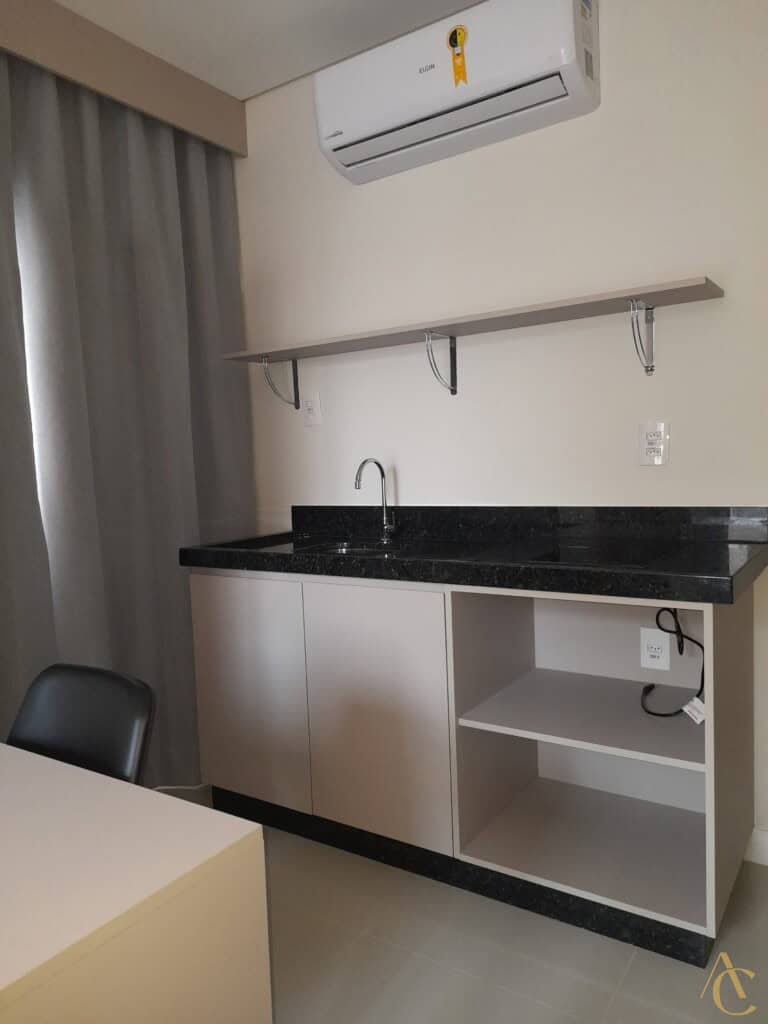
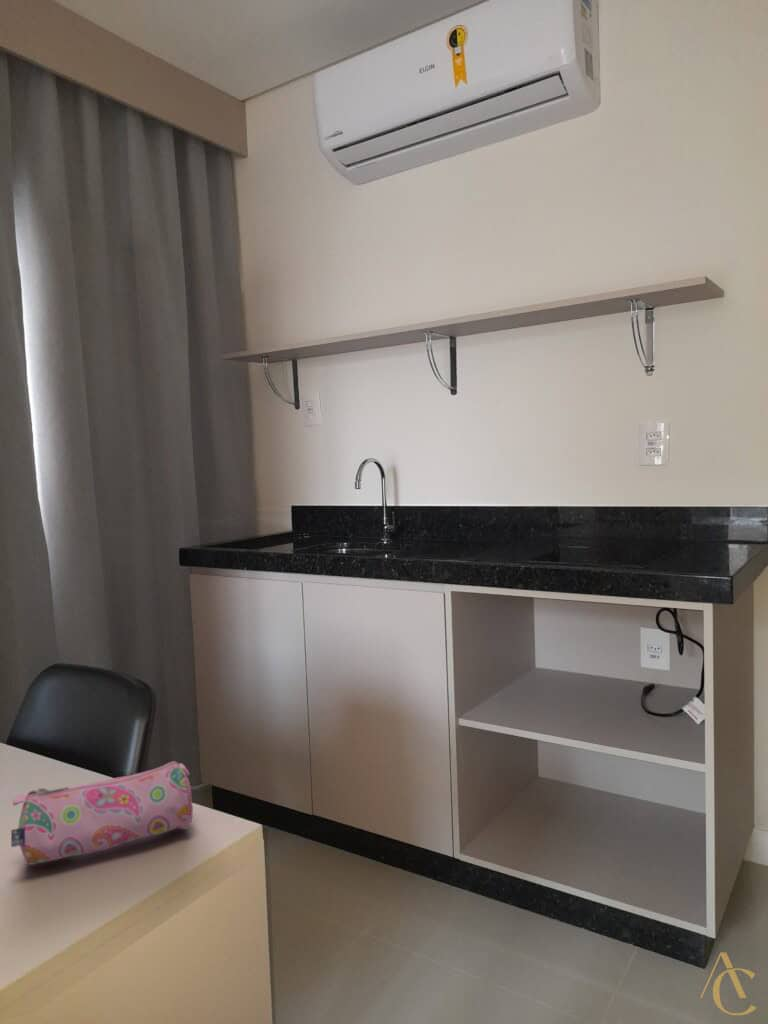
+ pencil case [10,760,194,866]
